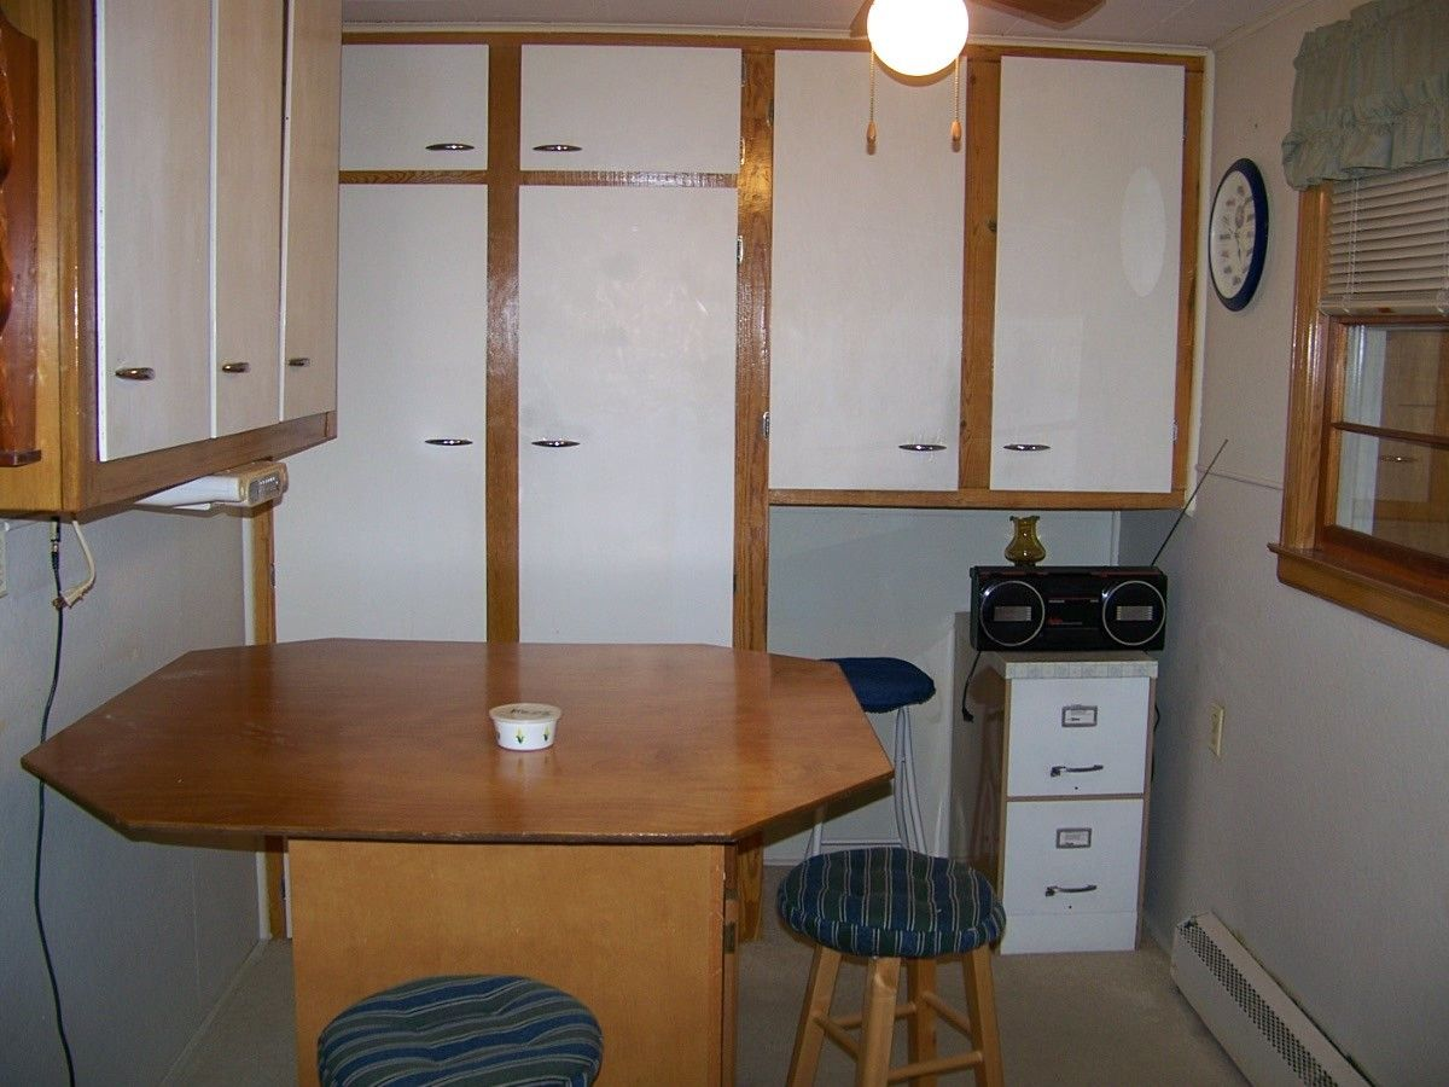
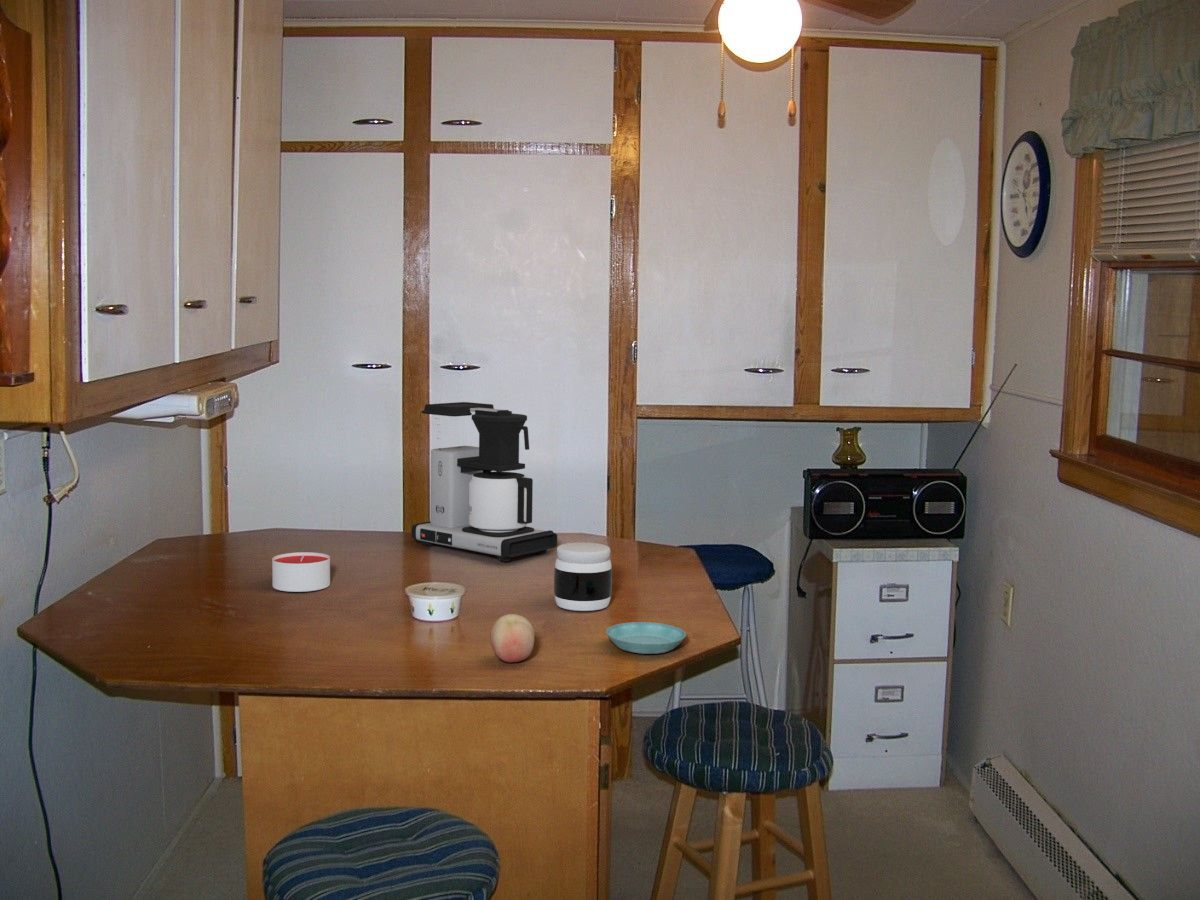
+ candle [271,551,331,593]
+ coffee maker [411,401,558,562]
+ fruit [489,613,536,664]
+ jar [553,541,613,612]
+ saucer [605,621,687,655]
